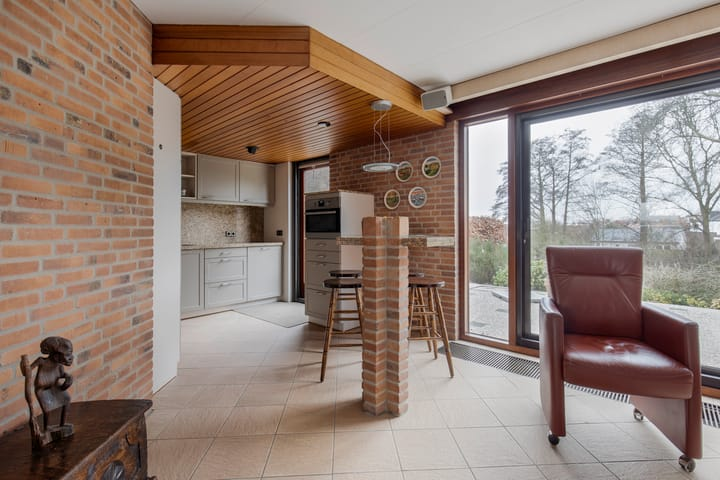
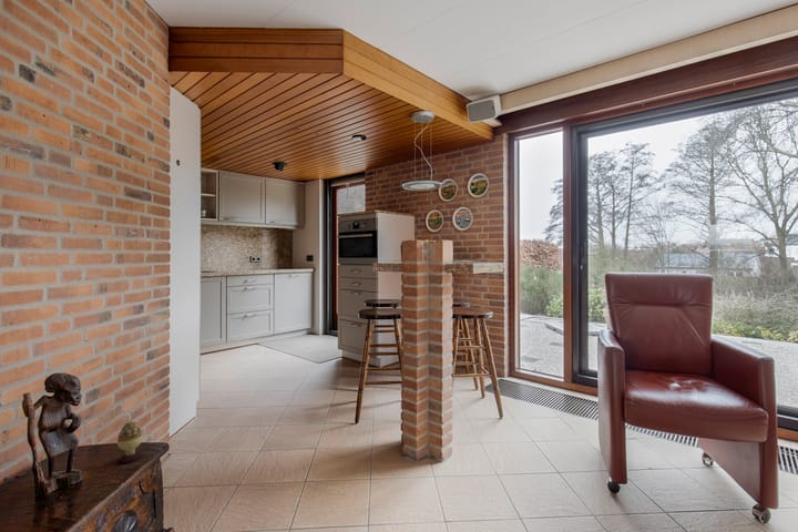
+ decorative egg [116,420,144,464]
